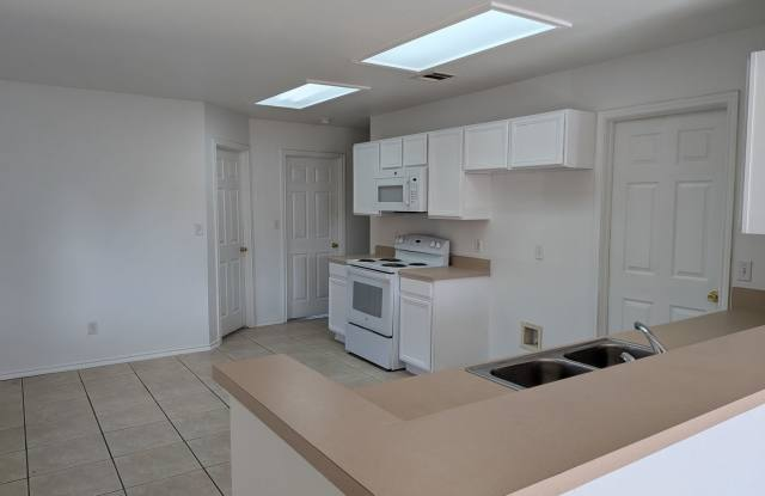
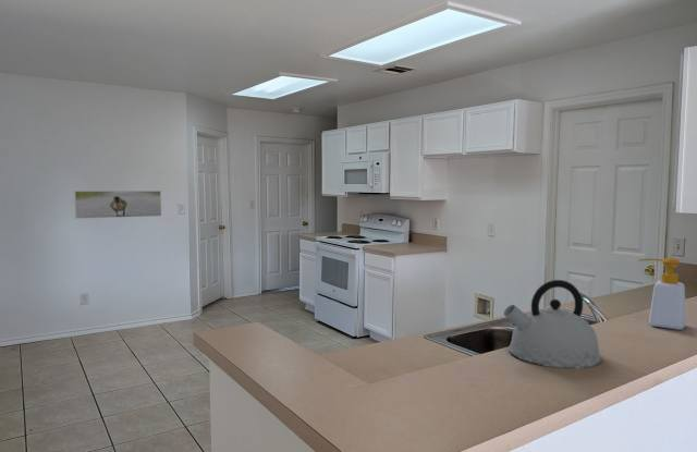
+ kettle [503,279,602,369]
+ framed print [74,190,162,220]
+ soap bottle [637,257,687,331]
